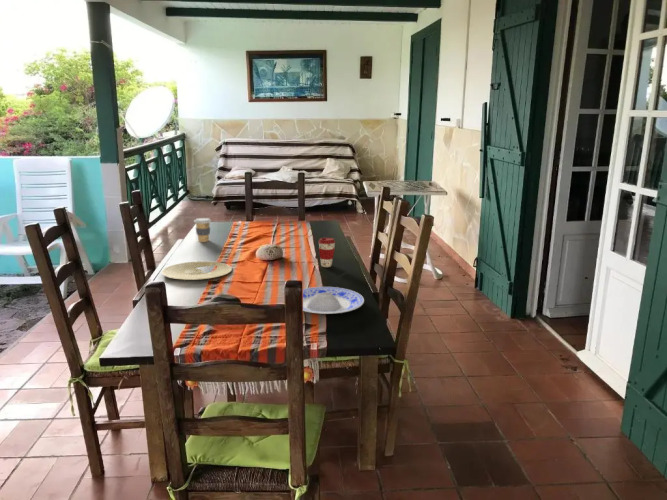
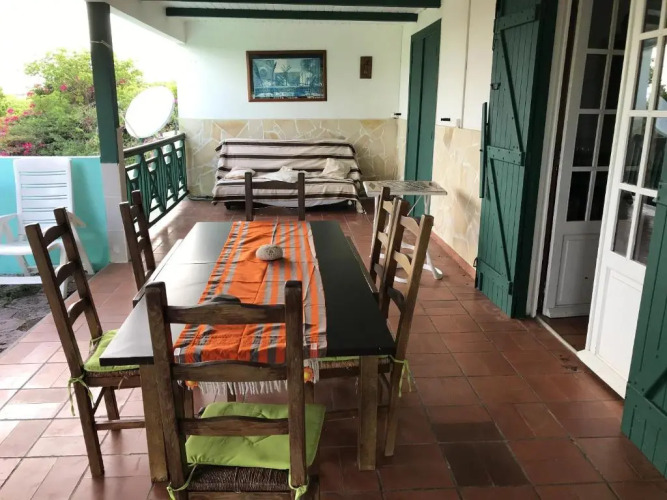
- plate [161,260,233,281]
- coffee cup [317,237,336,268]
- plate [302,286,365,315]
- coffee cup [193,217,212,243]
